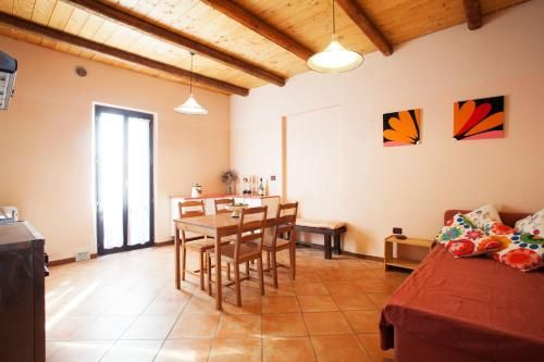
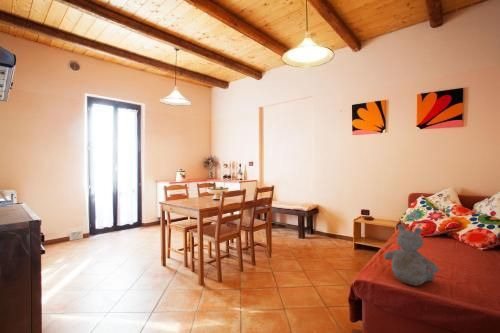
+ stuffed bear [383,223,440,287]
